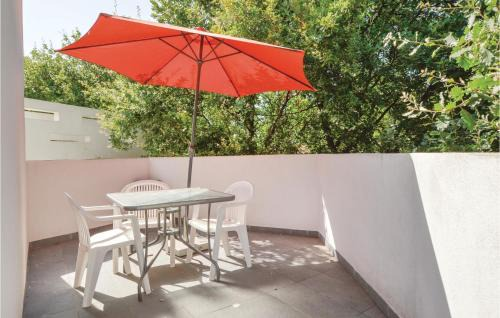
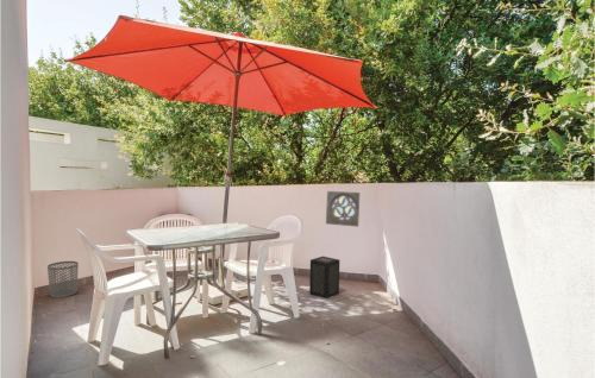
+ waste bin [46,260,80,298]
+ wall ornament [325,190,361,228]
+ speaker [308,256,340,300]
